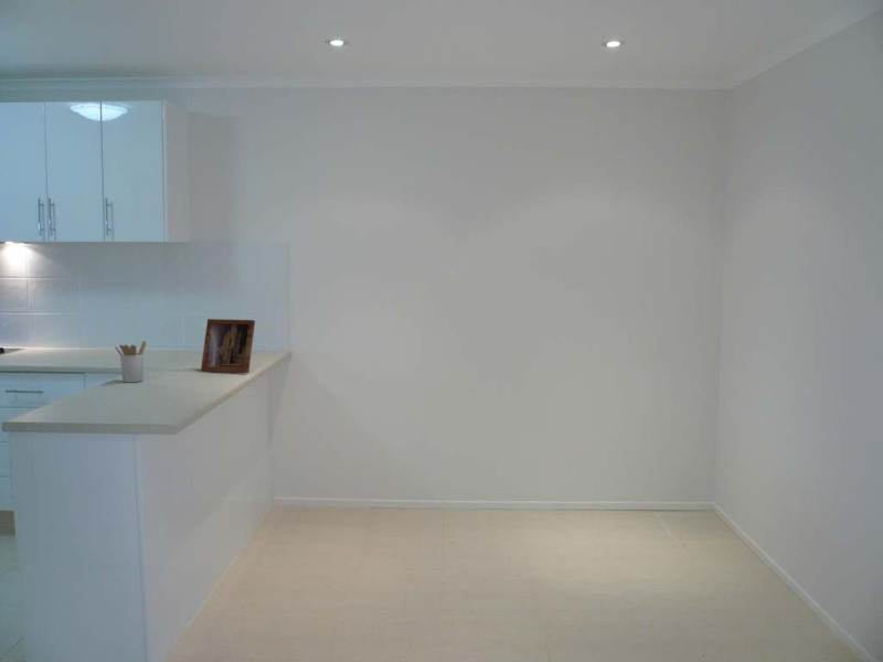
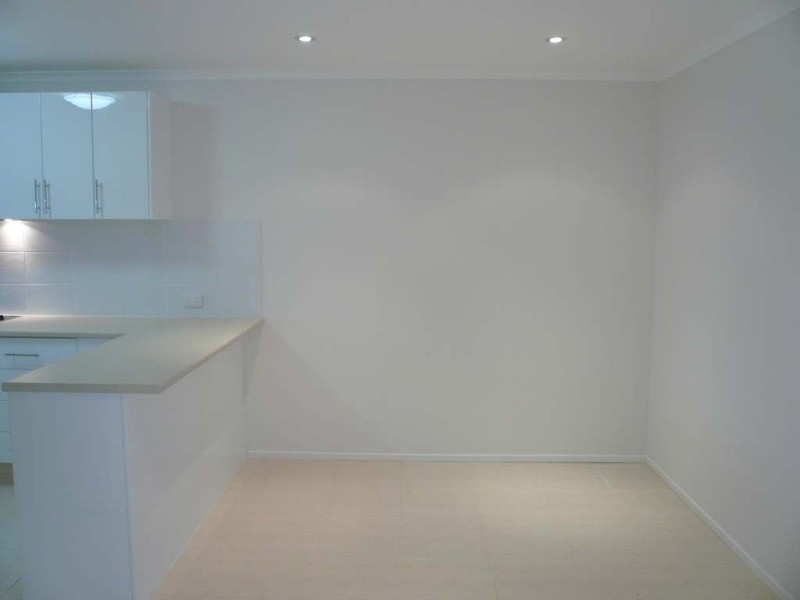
- utensil holder [115,340,147,384]
- picture frame [200,318,256,374]
